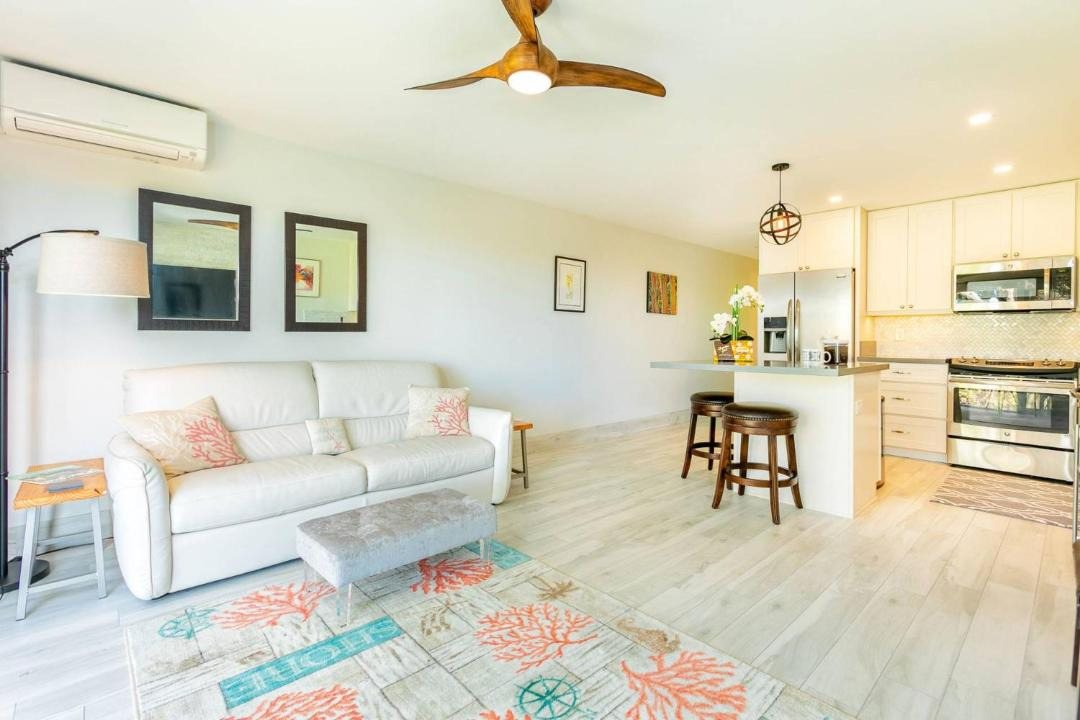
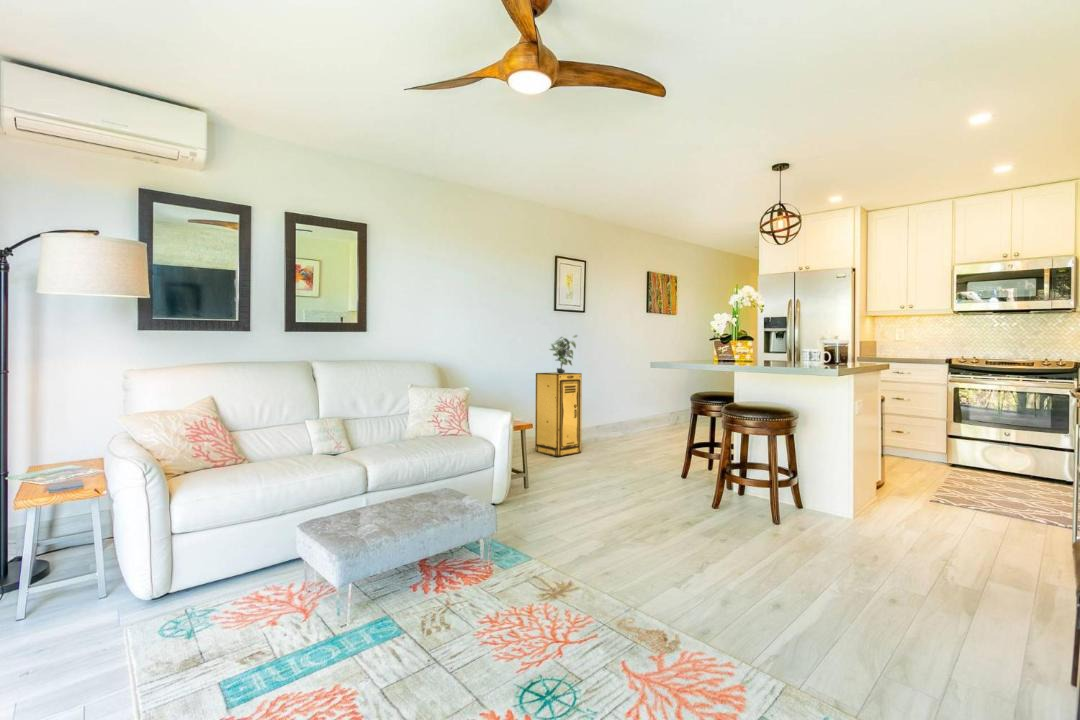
+ potted plant [548,333,579,374]
+ storage cabinet [534,372,583,458]
